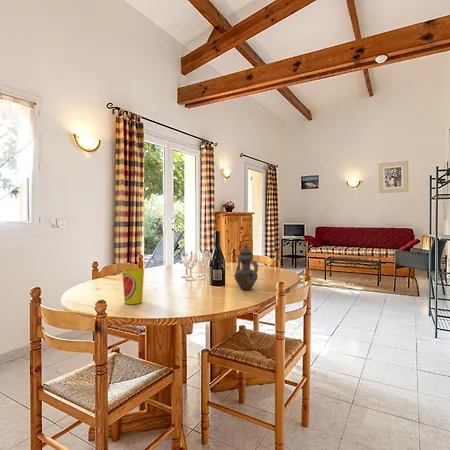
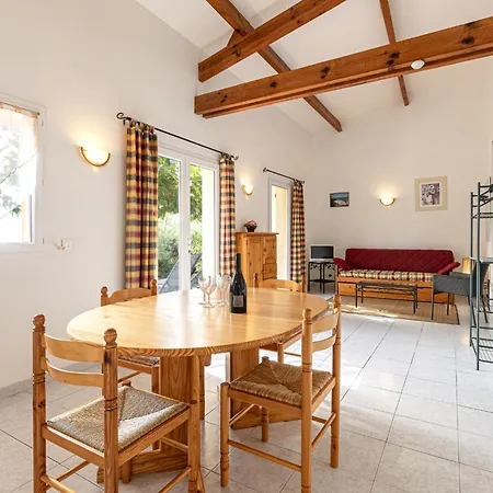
- teapot [233,242,259,291]
- cup [121,267,145,305]
